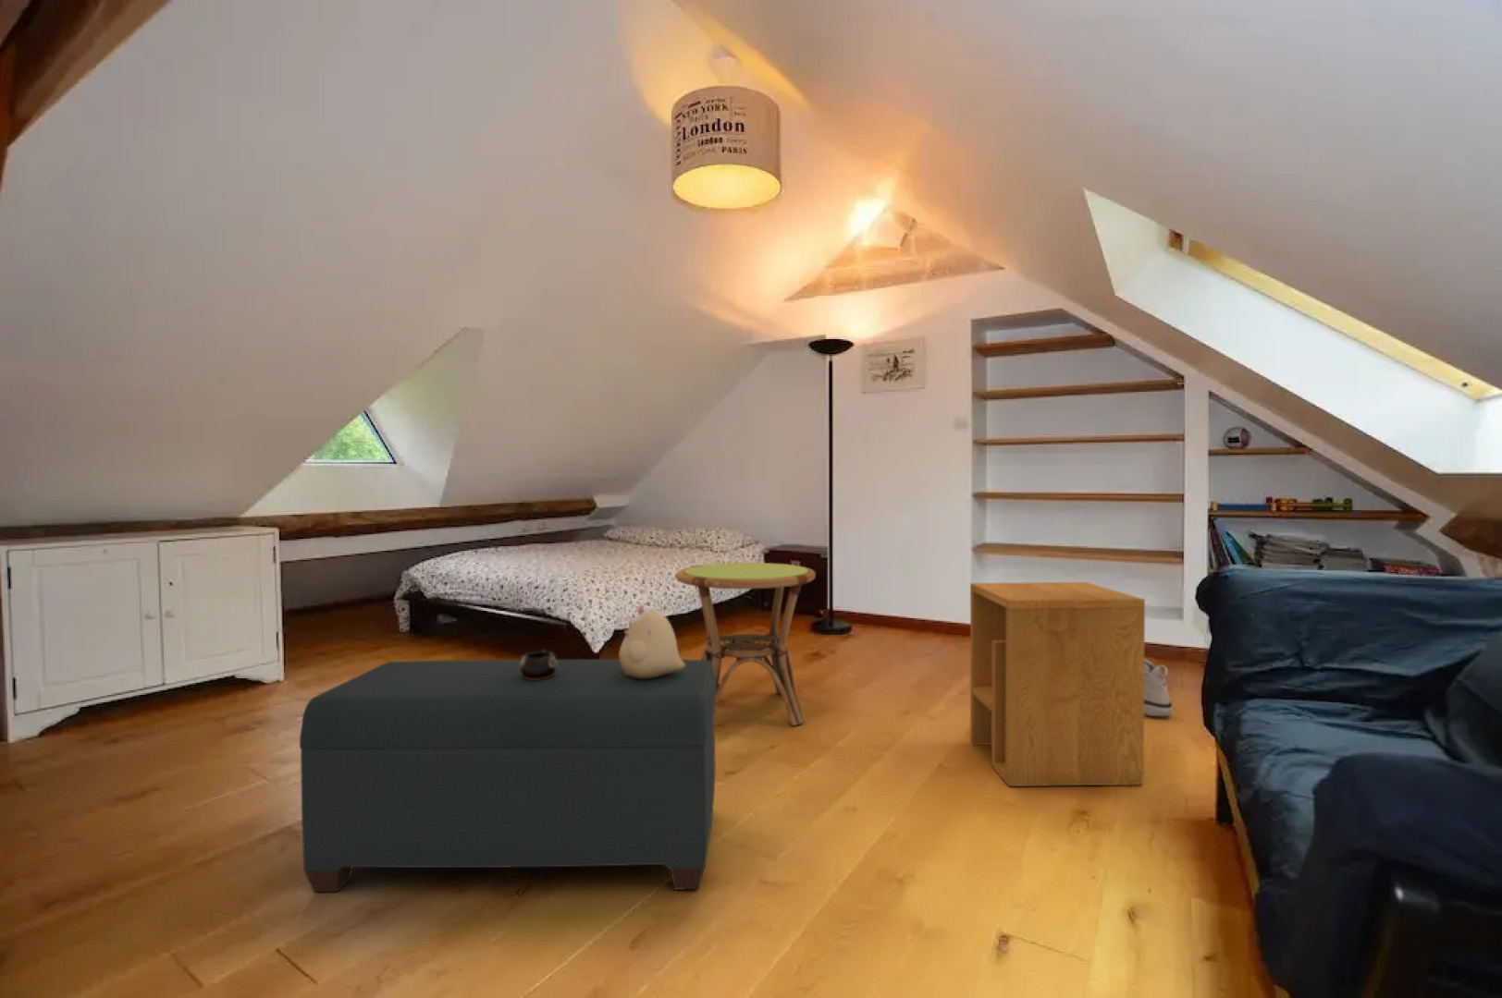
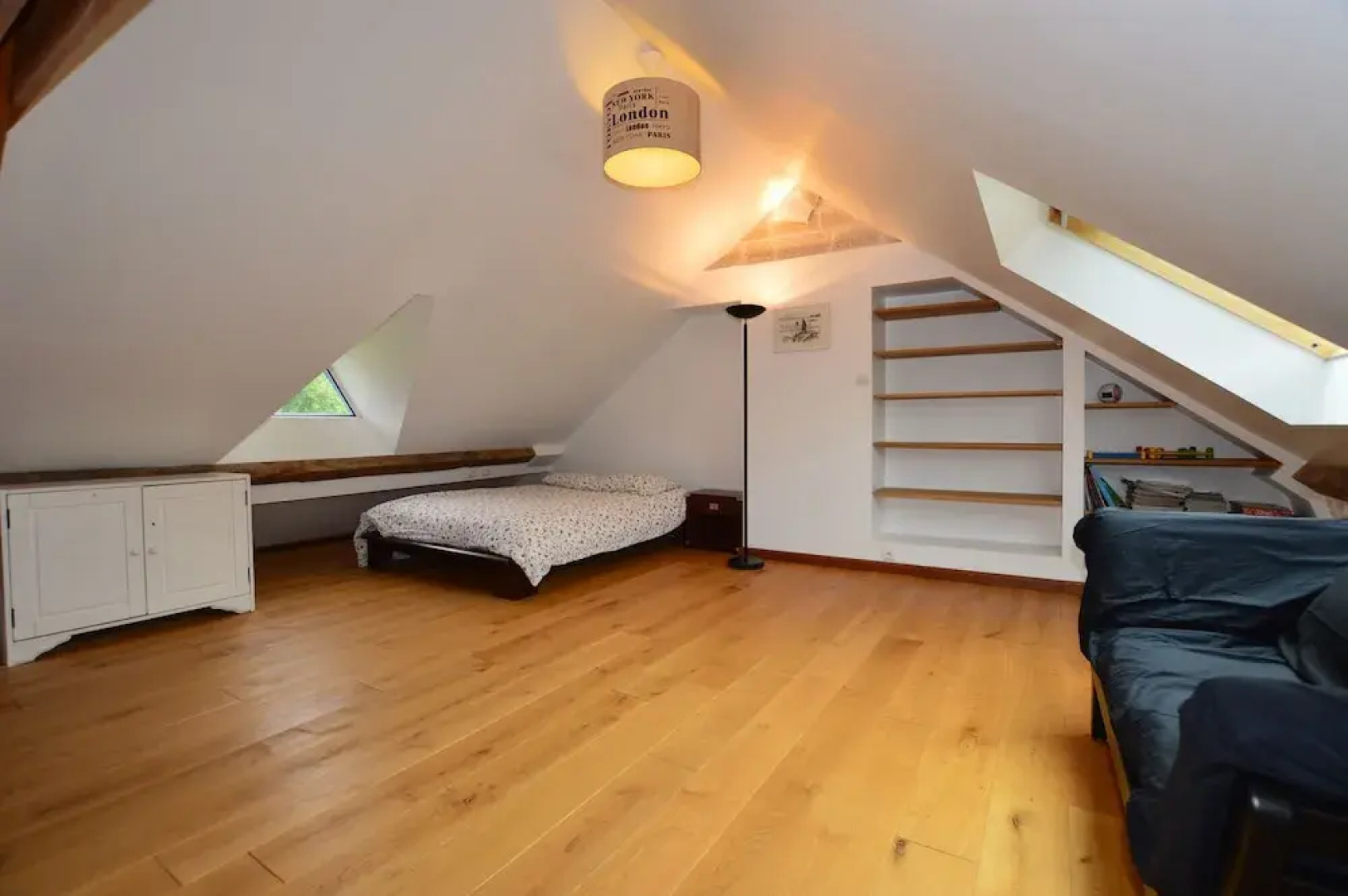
- plush toy [617,605,685,678]
- bench [299,658,715,892]
- sneaker [1144,657,1173,717]
- side table [675,561,817,726]
- mug [519,648,557,681]
- side table [969,581,1145,787]
